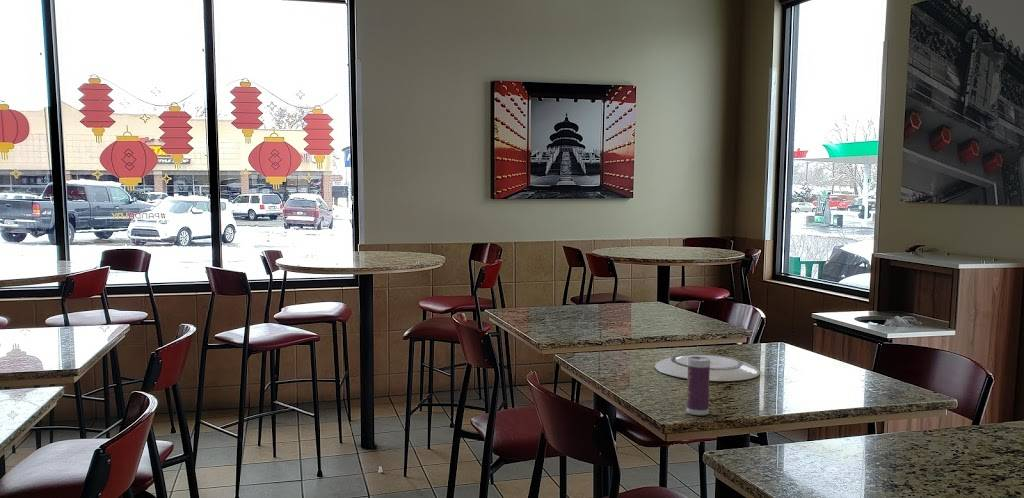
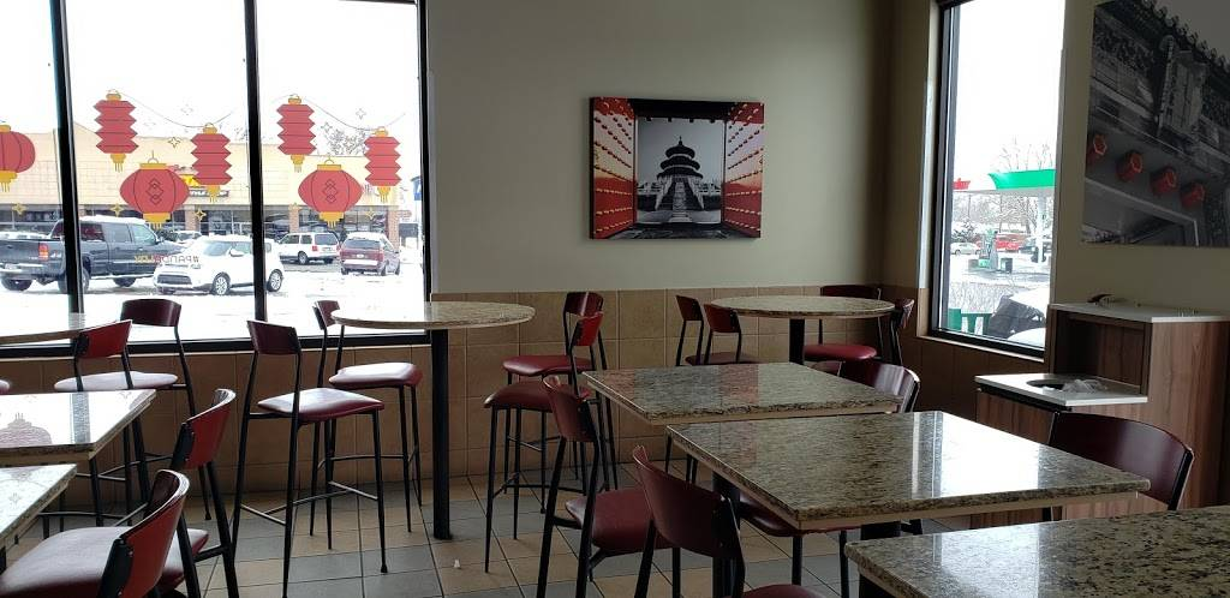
- plate [654,353,761,382]
- beverage can [685,356,710,416]
